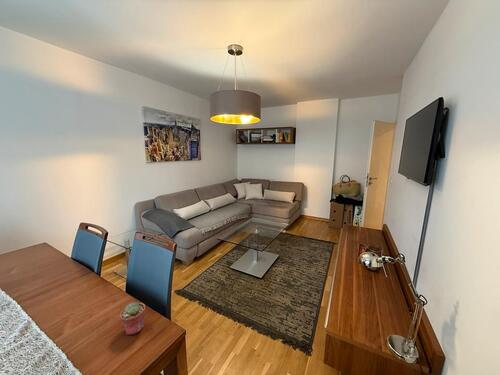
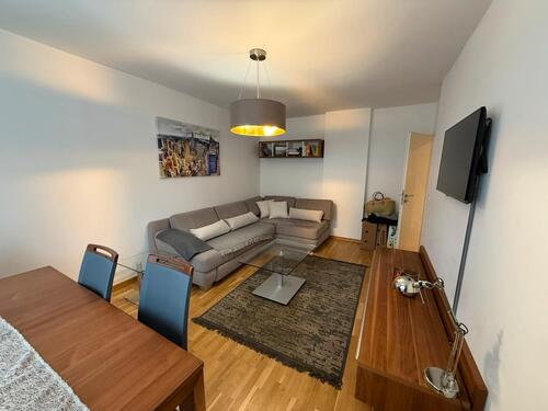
- potted succulent [119,301,147,336]
